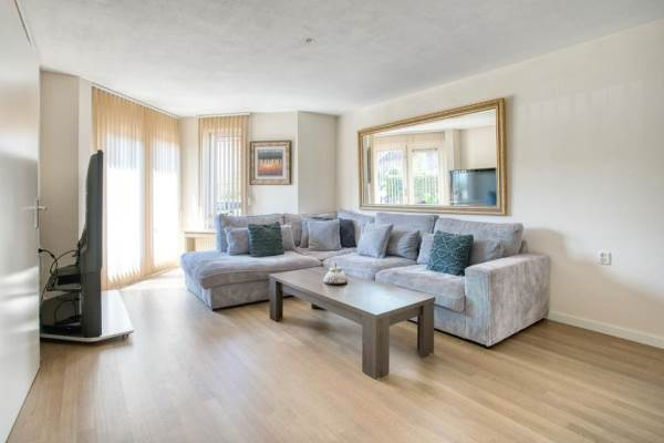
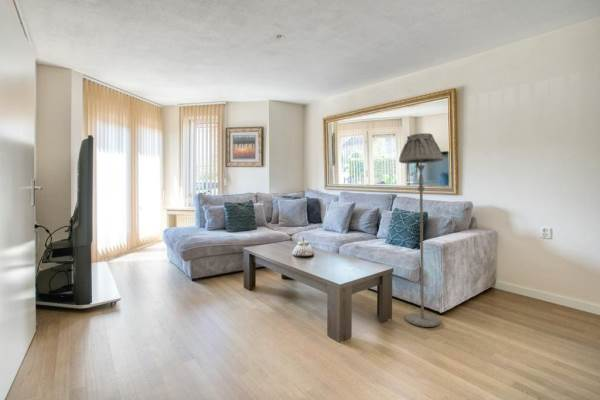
+ floor lamp [398,132,444,328]
